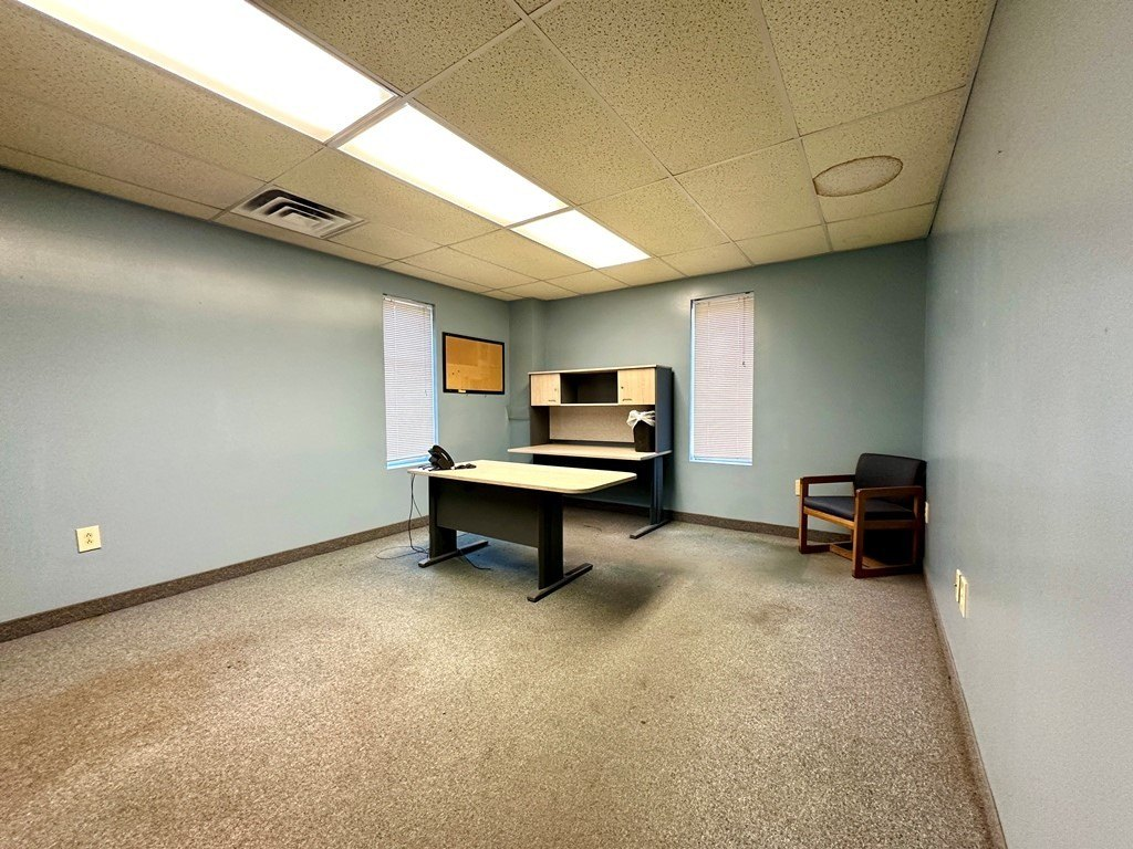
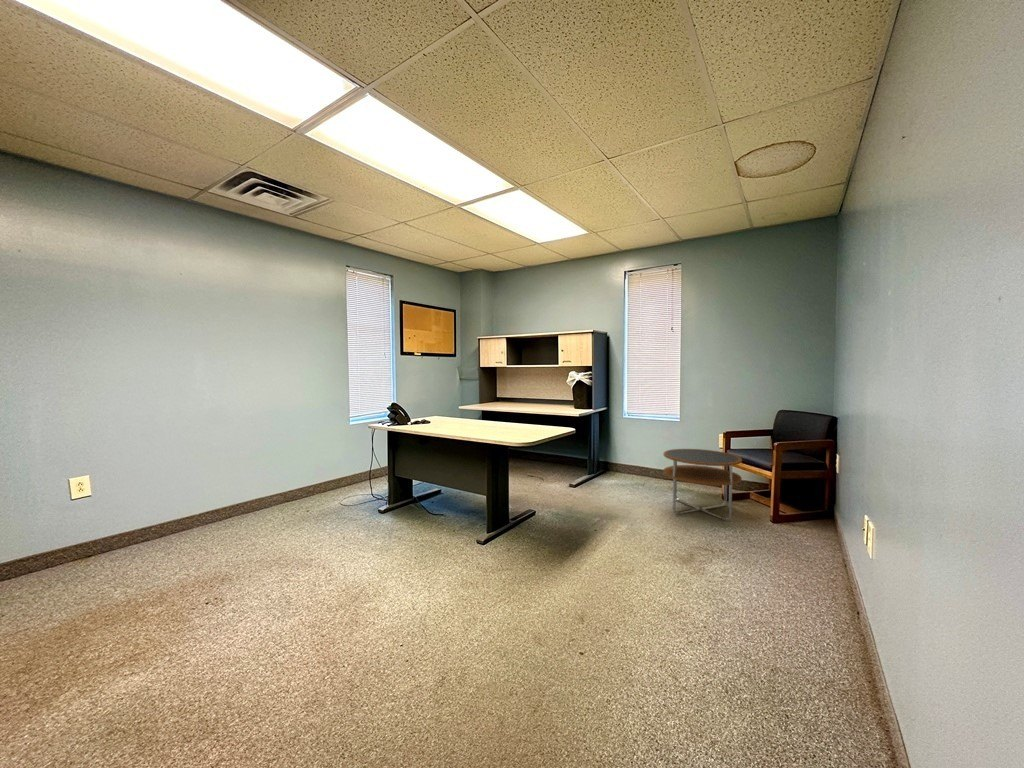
+ side table [662,448,743,522]
